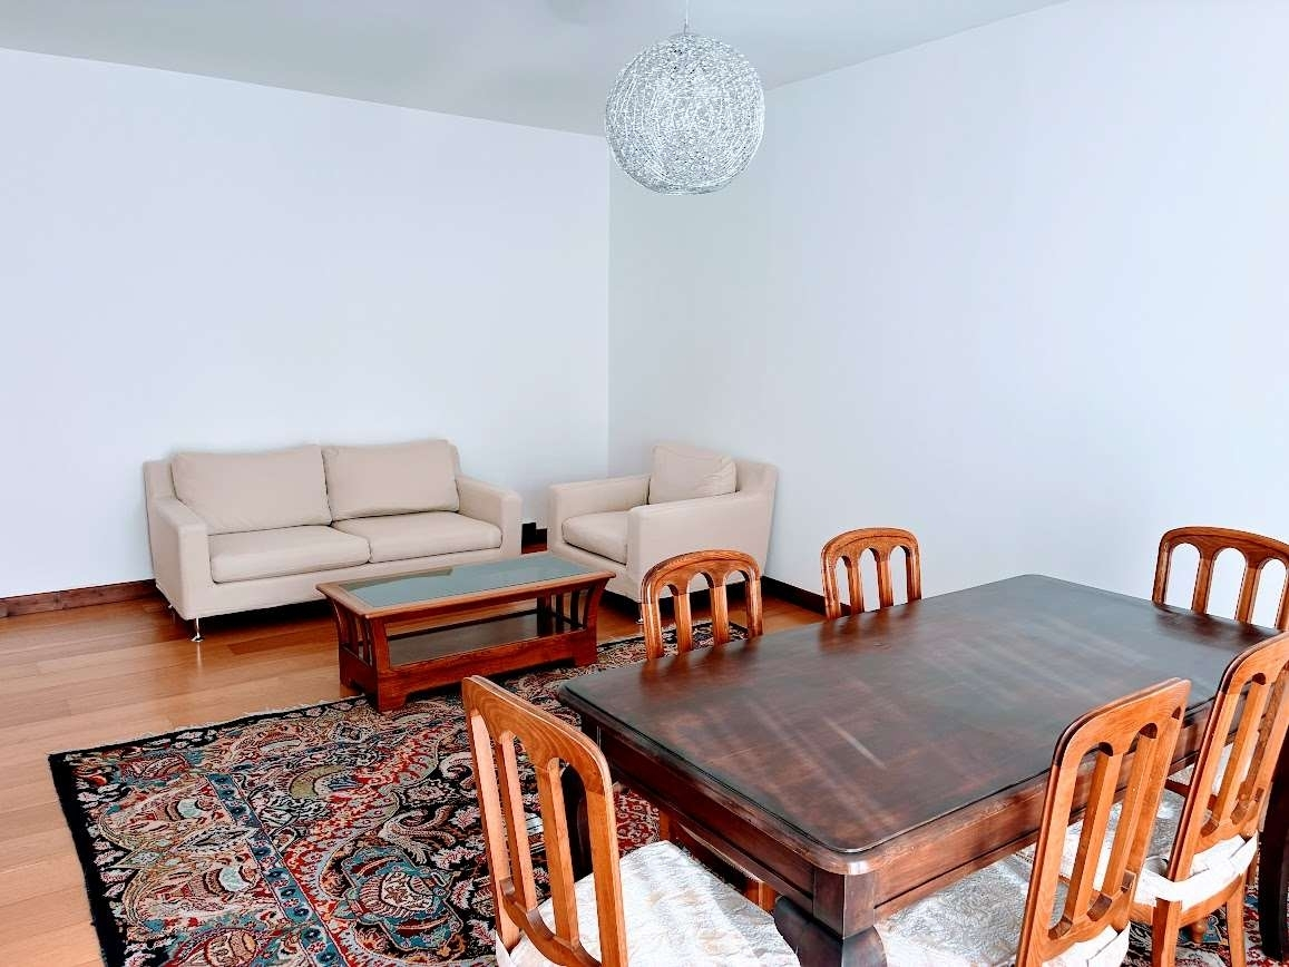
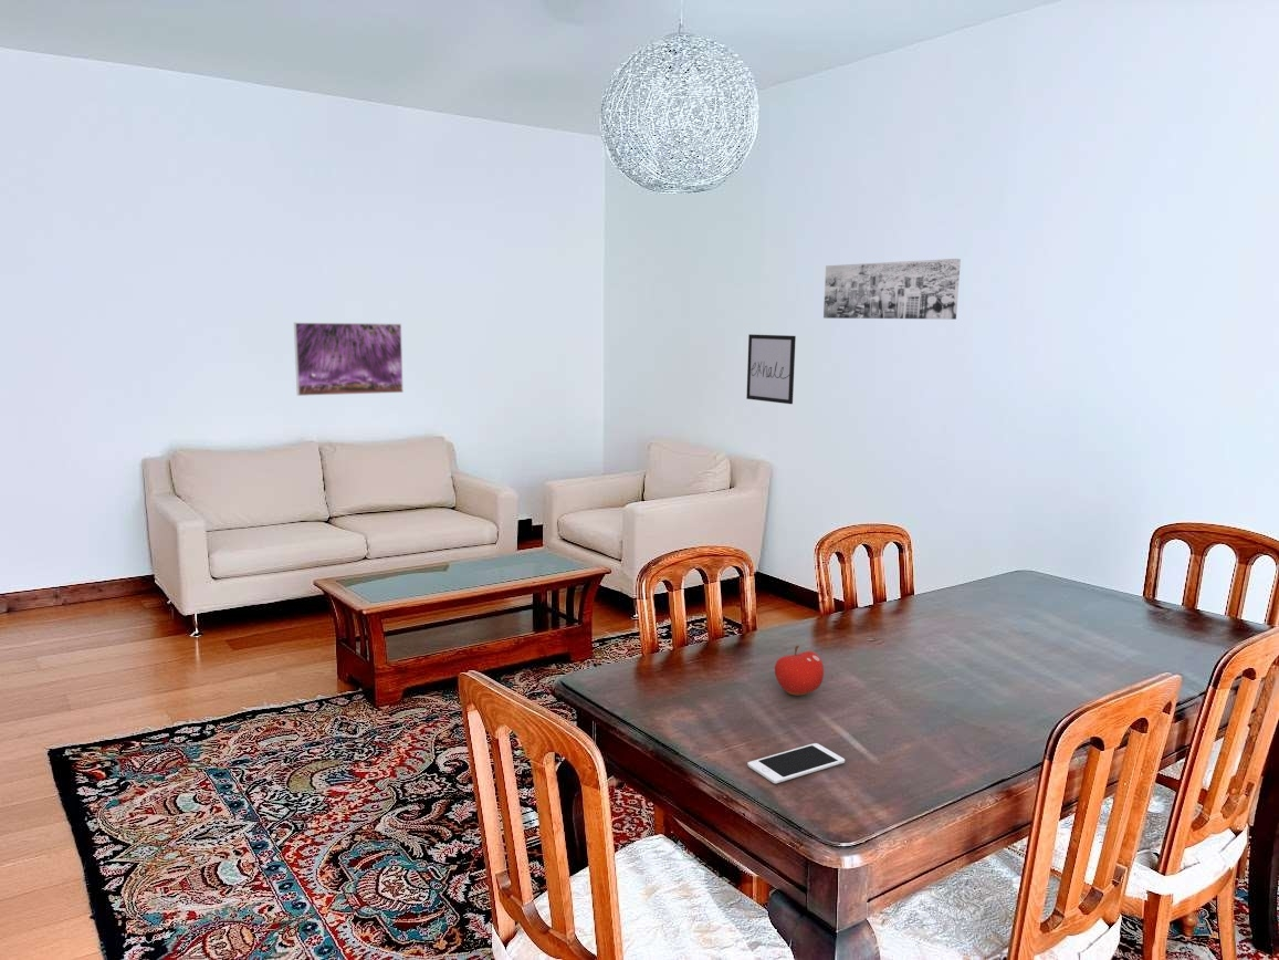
+ wall art [822,258,962,321]
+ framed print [293,322,405,397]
+ fruit [774,645,825,697]
+ wall art [745,333,797,405]
+ cell phone [747,742,846,784]
